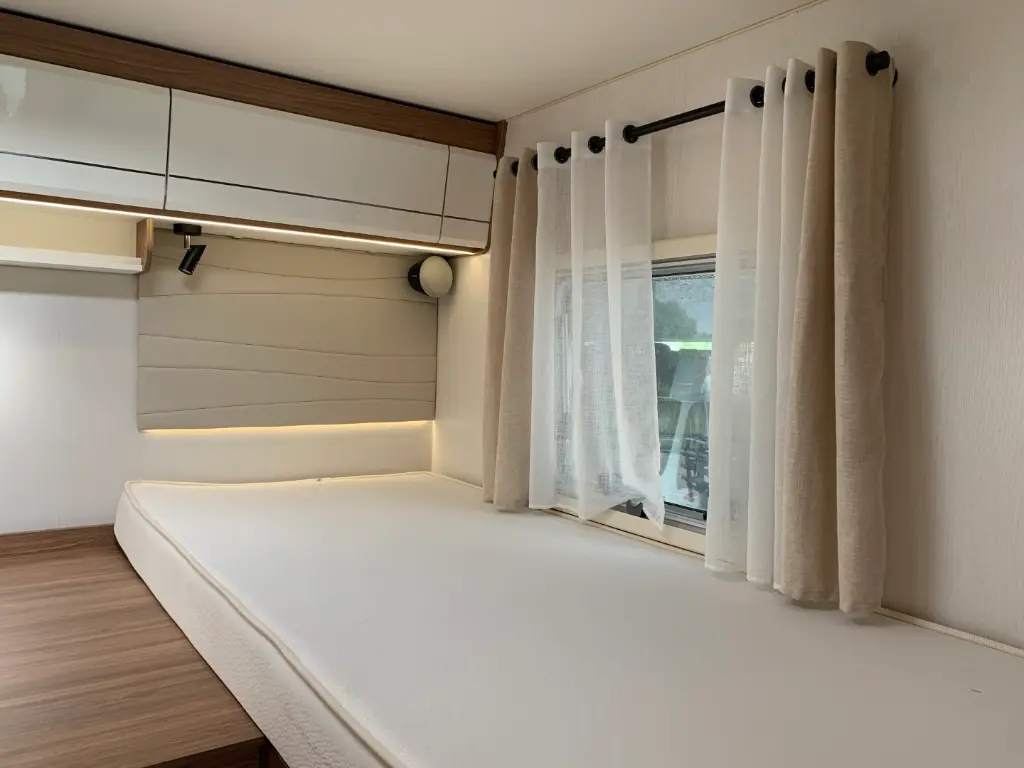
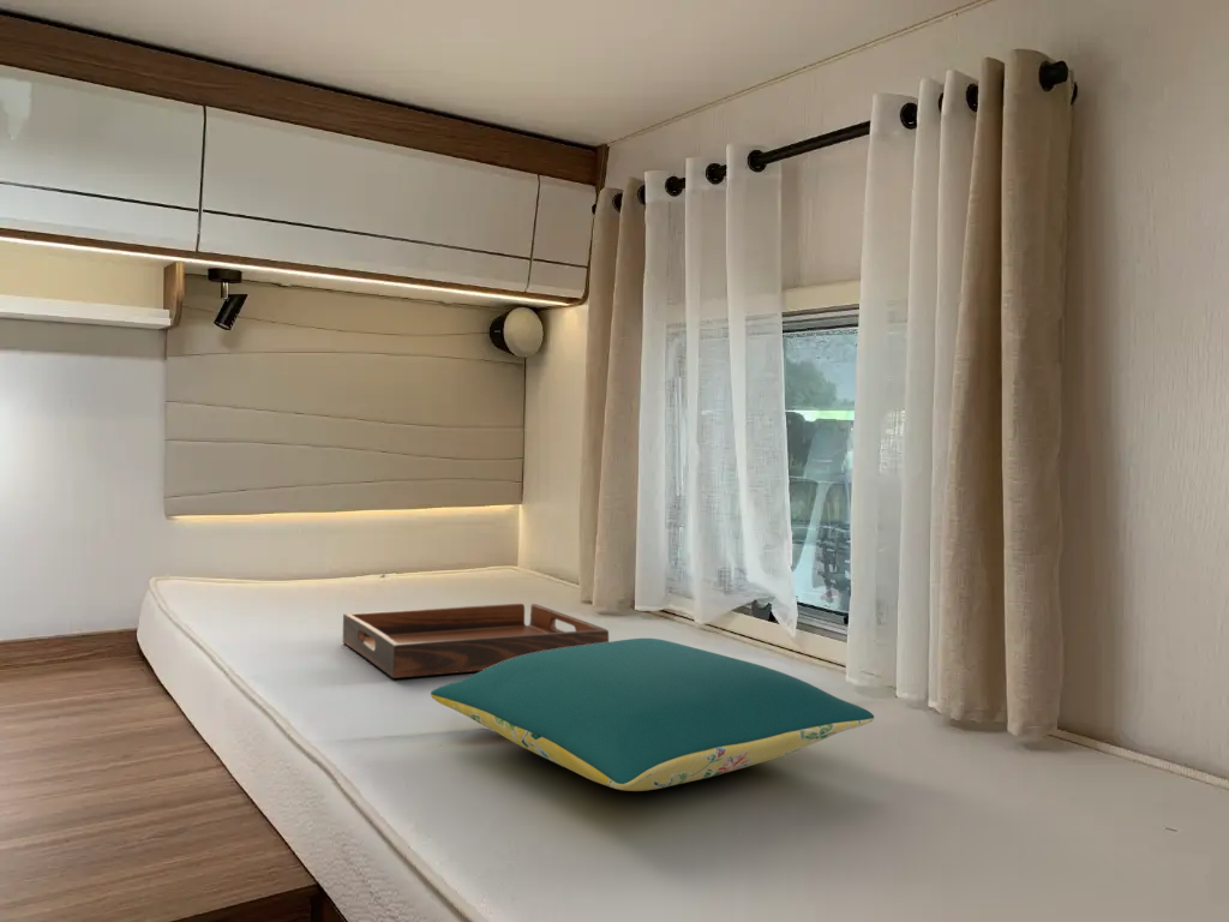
+ serving tray [342,603,610,679]
+ pillow [430,637,875,792]
